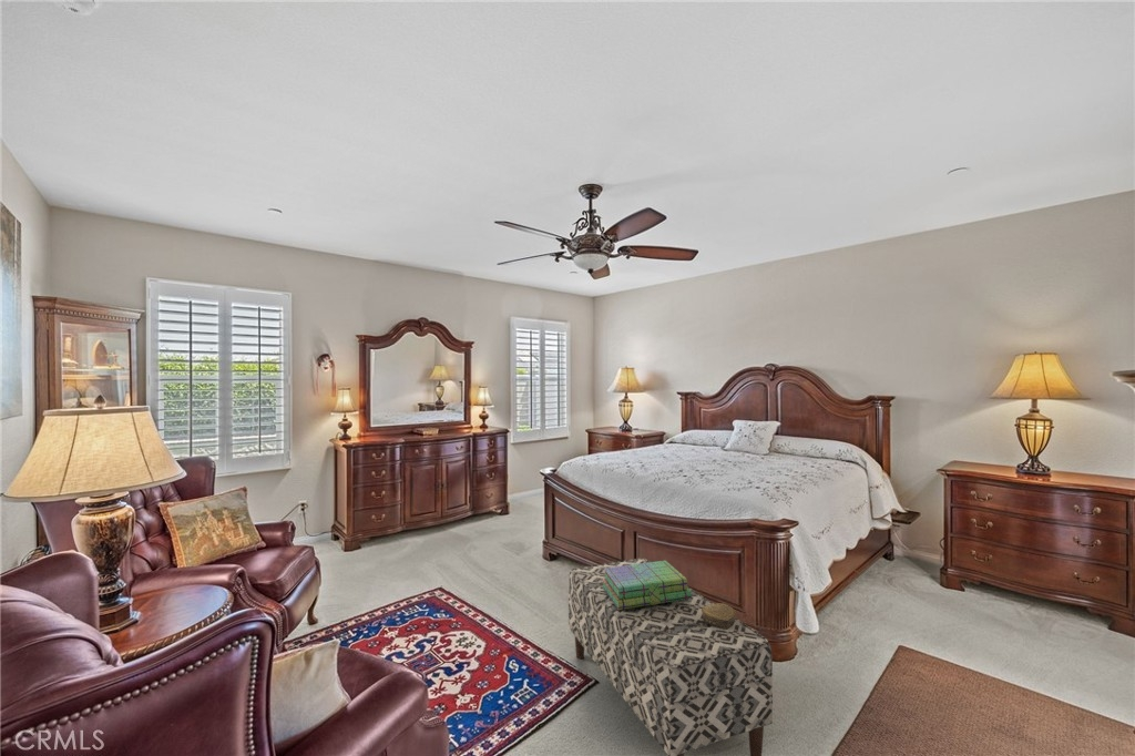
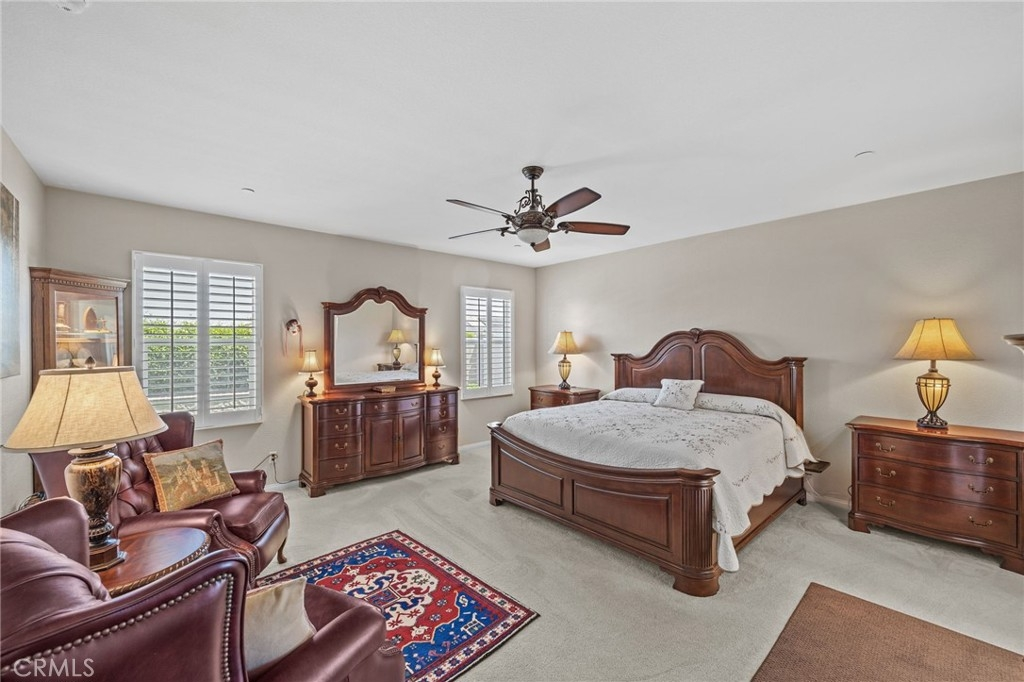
- bench [568,556,774,756]
- decorative box [702,602,737,630]
- stack of books [602,560,692,610]
